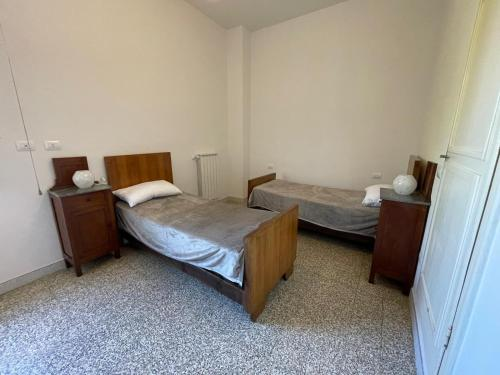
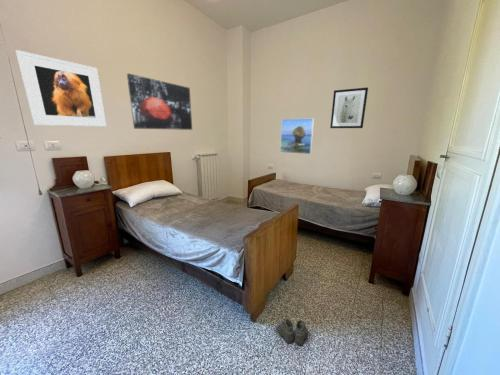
+ boots [275,318,310,346]
+ wall art [330,86,369,129]
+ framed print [15,49,107,128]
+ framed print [279,118,315,155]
+ wall art [126,73,193,131]
